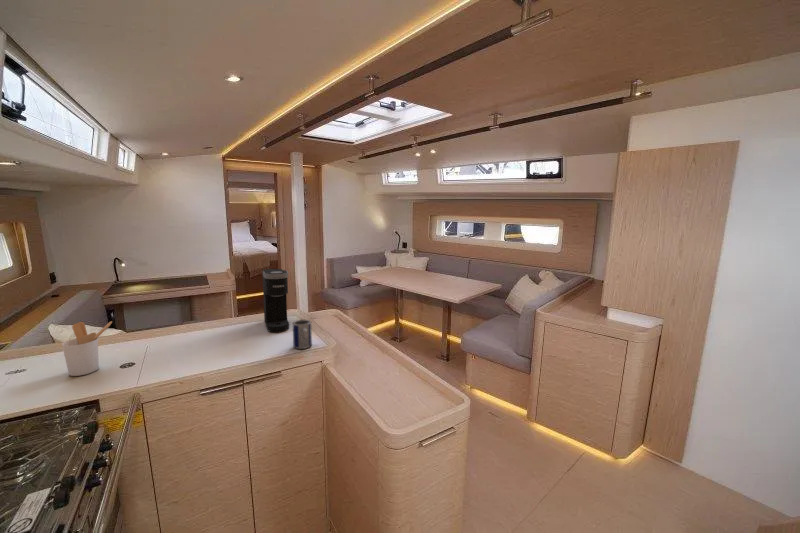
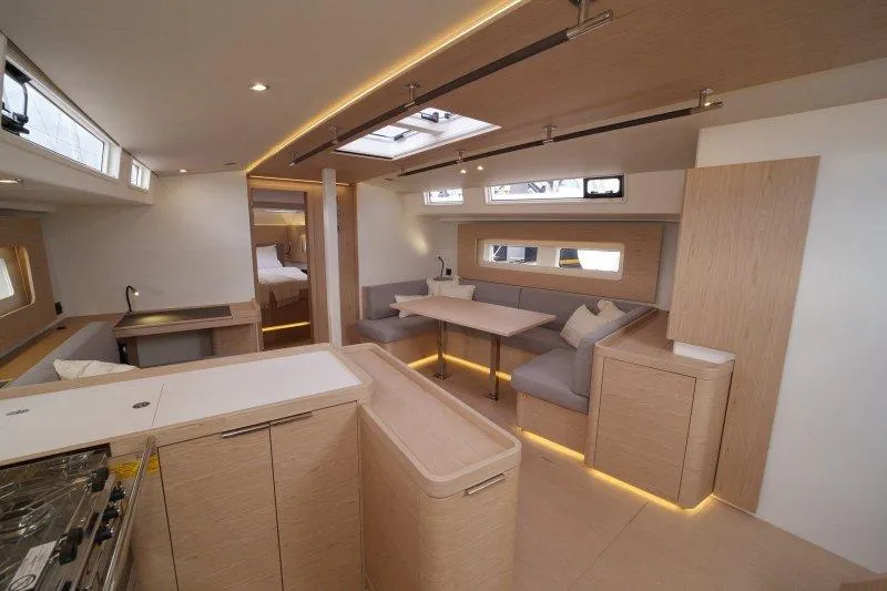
- coffee maker [261,268,290,333]
- mug [292,318,313,350]
- utensil holder [61,320,113,377]
